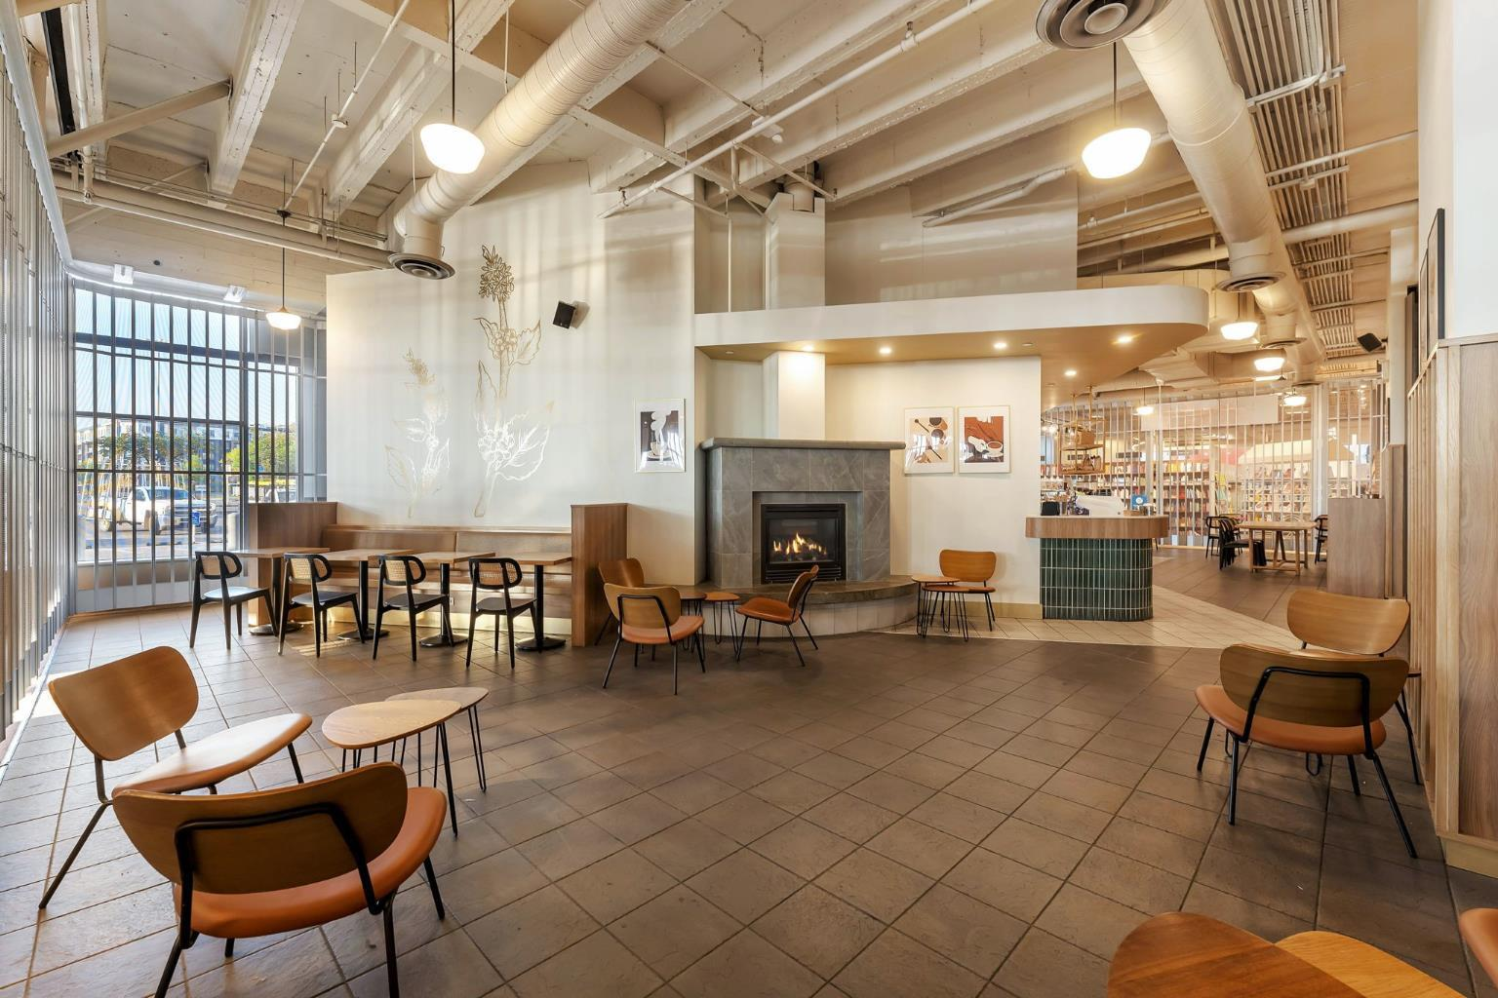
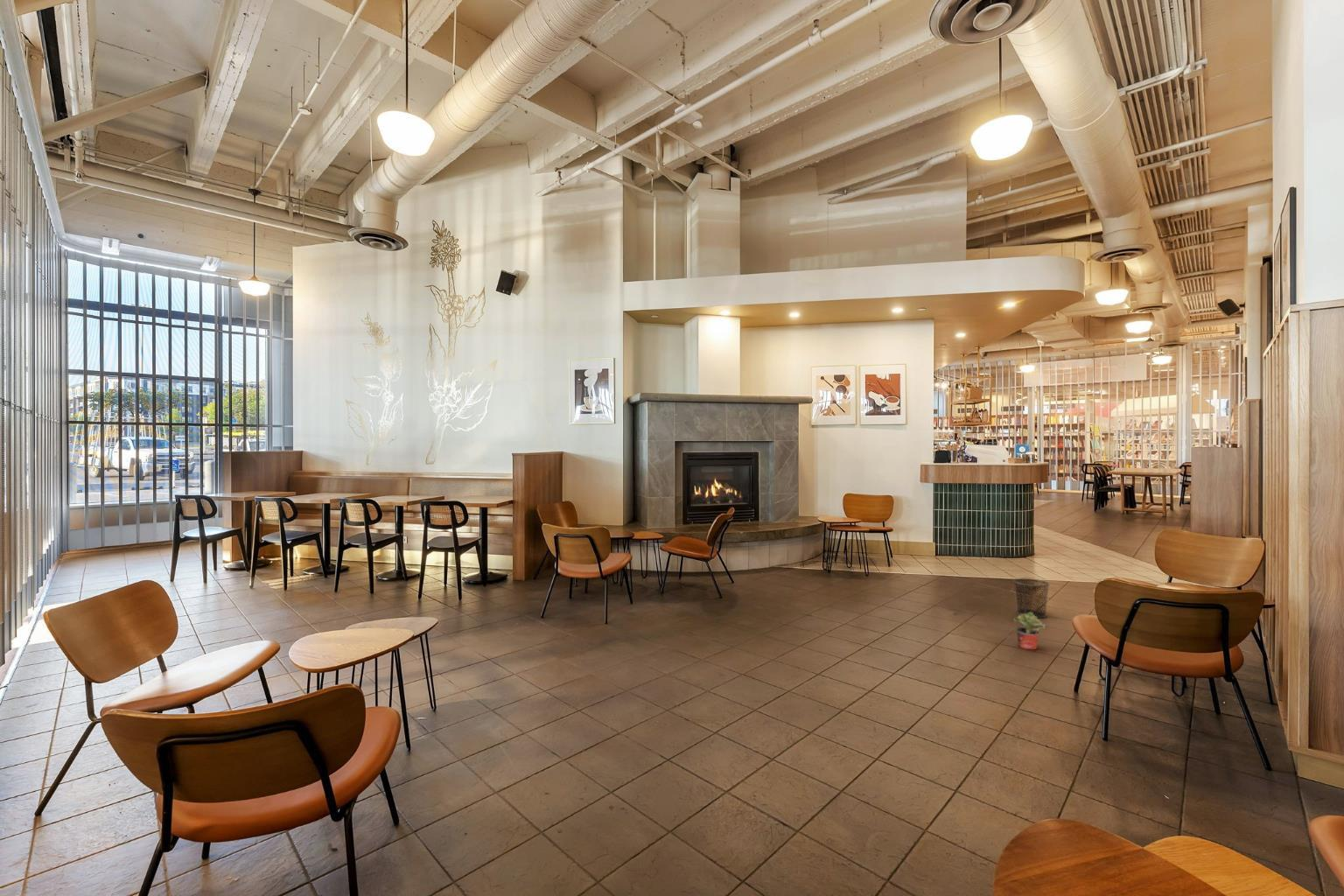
+ potted plant [1012,612,1047,650]
+ waste bin [1012,577,1050,619]
